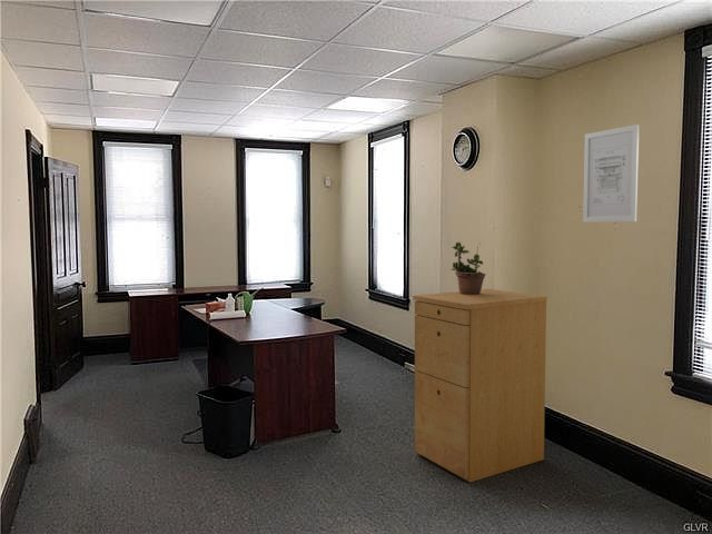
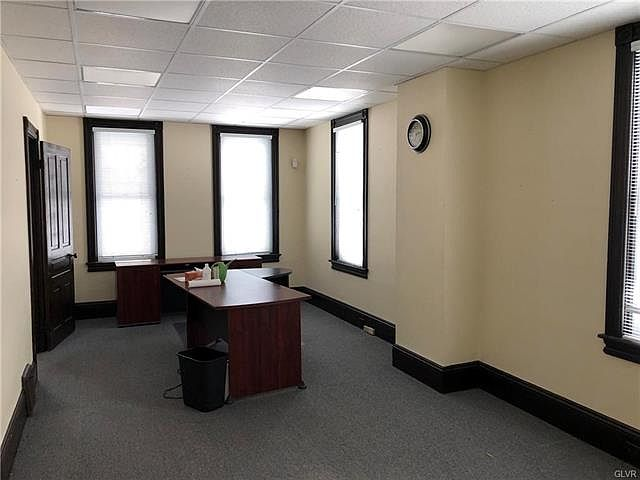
- filing cabinet [412,288,548,484]
- wall art [582,123,641,222]
- potted plant [451,241,487,295]
